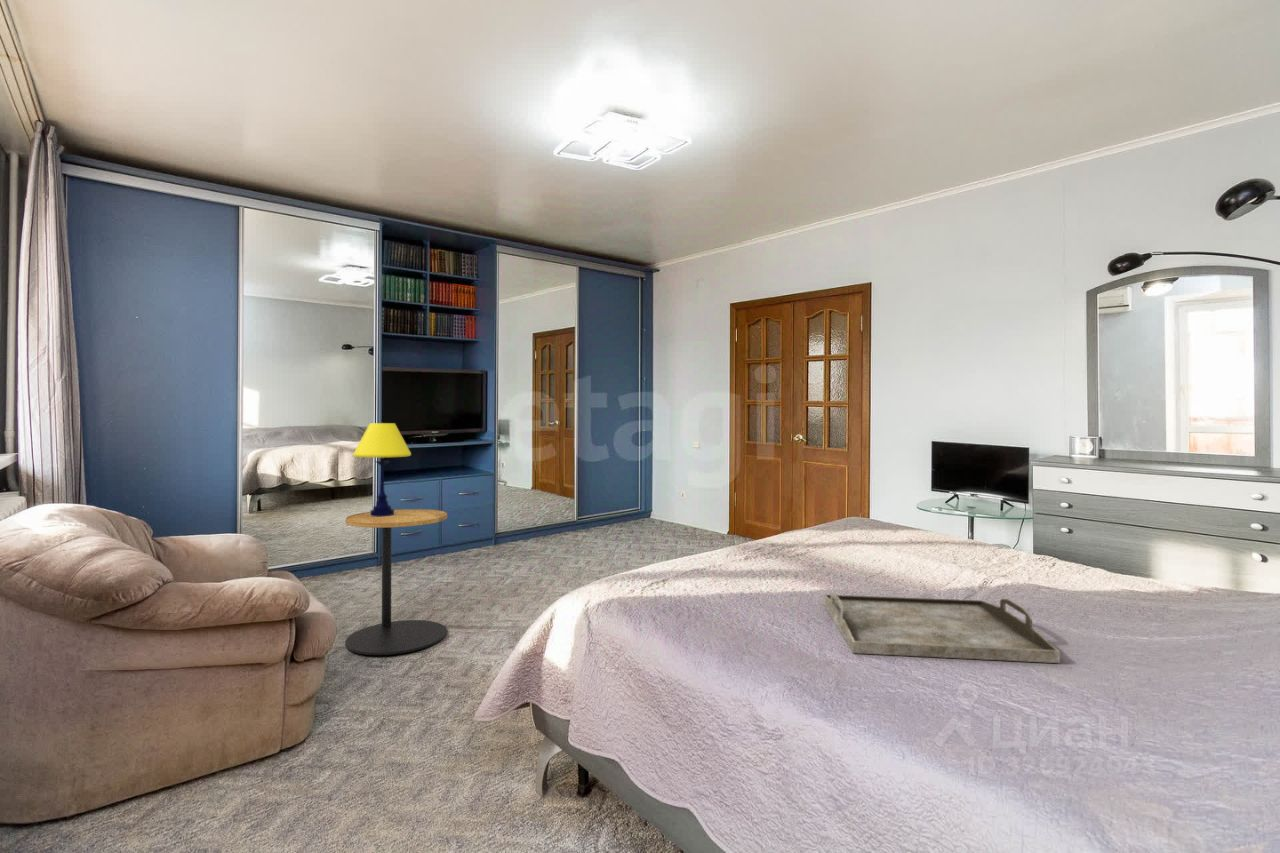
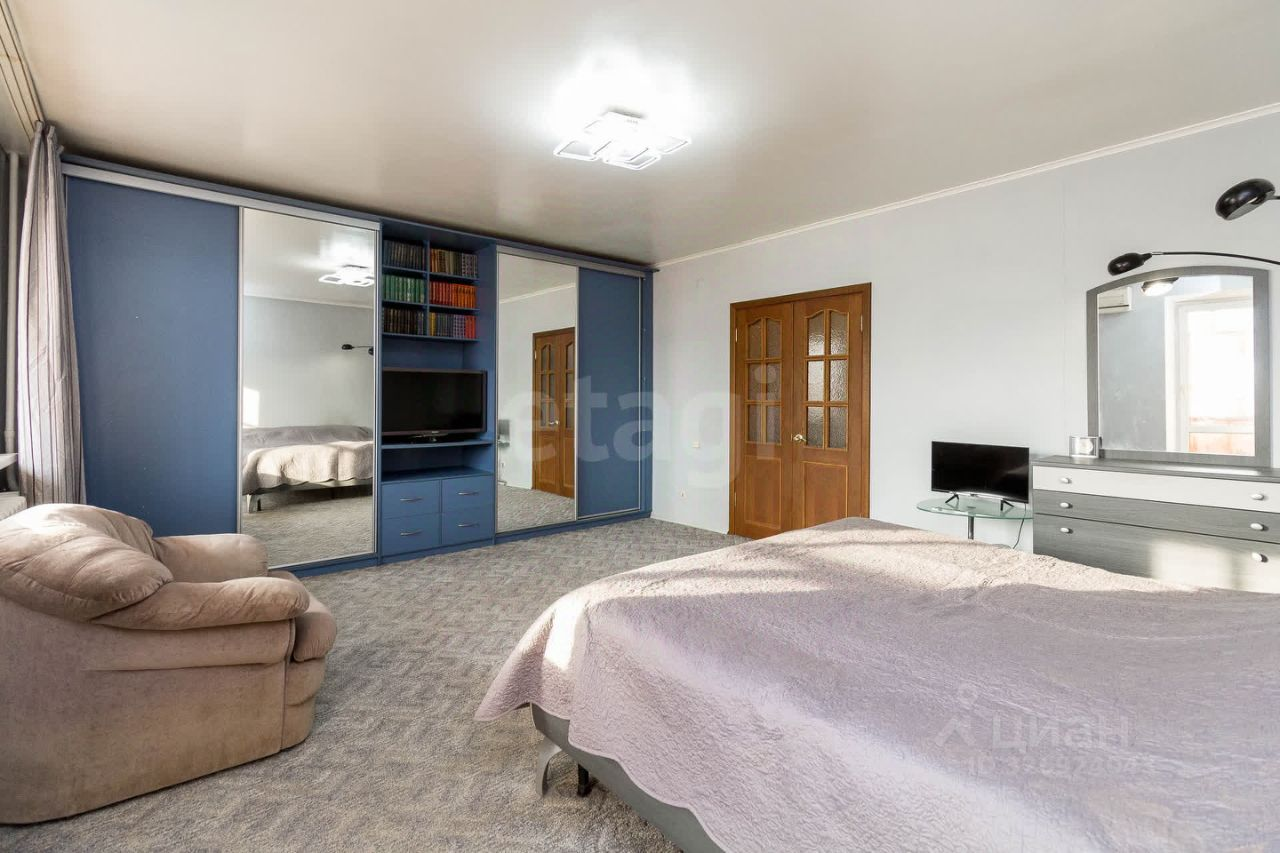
- table lamp [352,421,412,517]
- side table [344,508,448,656]
- serving tray [822,591,1061,664]
